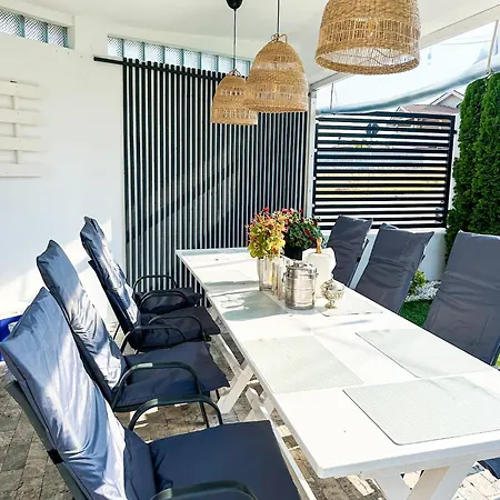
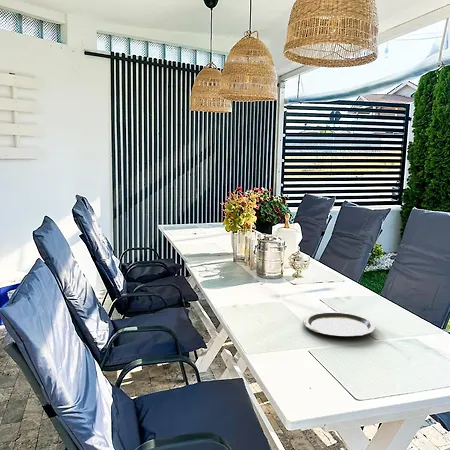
+ plate [302,311,377,338]
